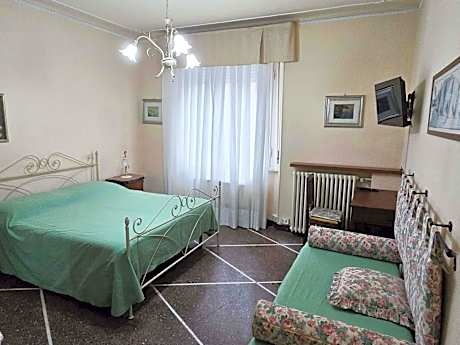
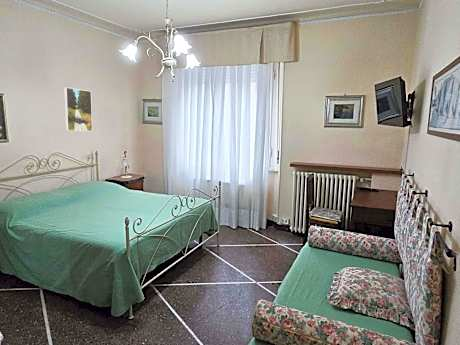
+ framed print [63,86,93,132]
